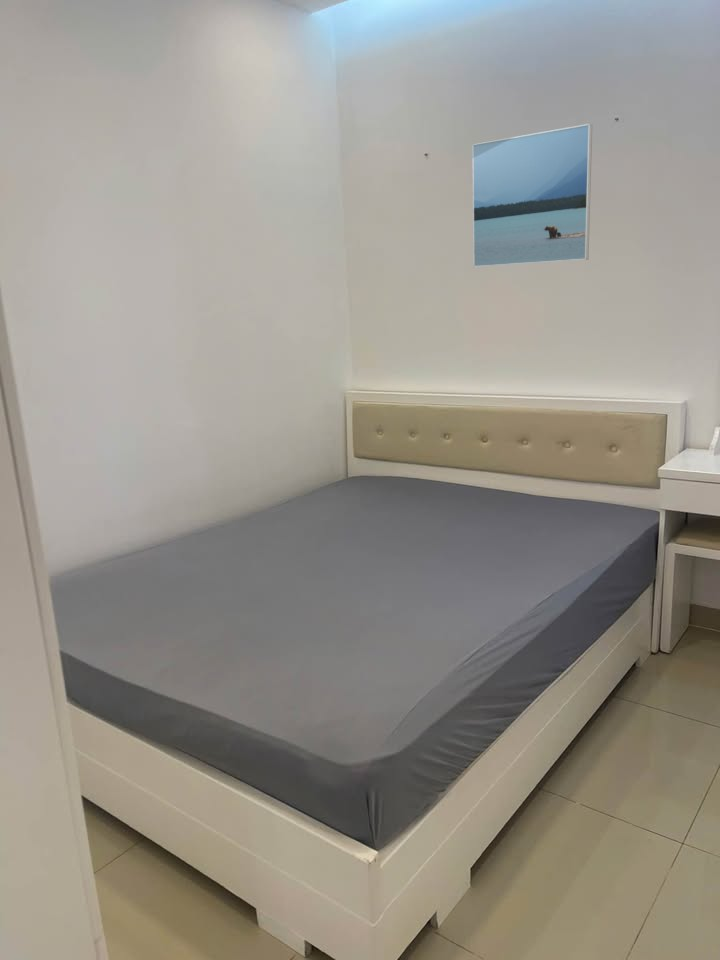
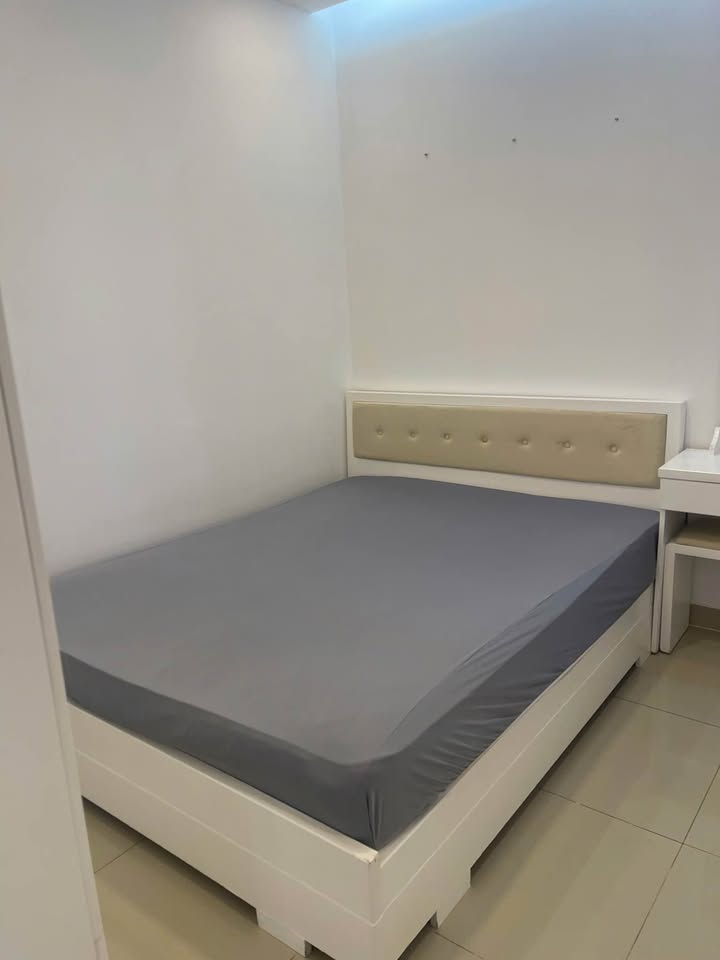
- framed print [471,123,593,268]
